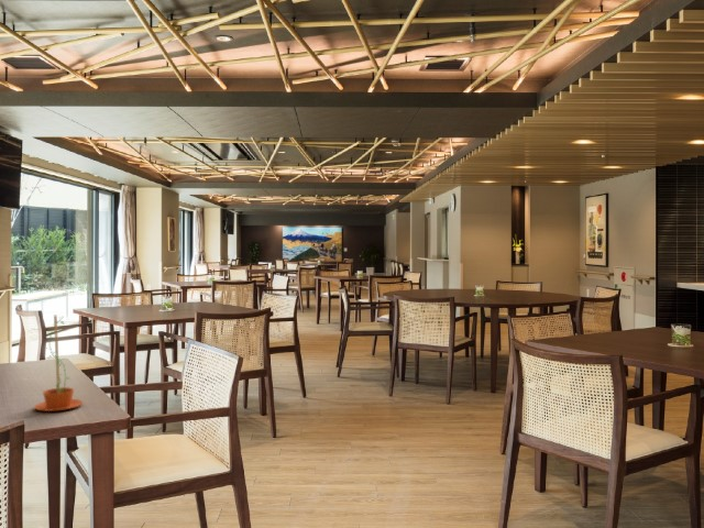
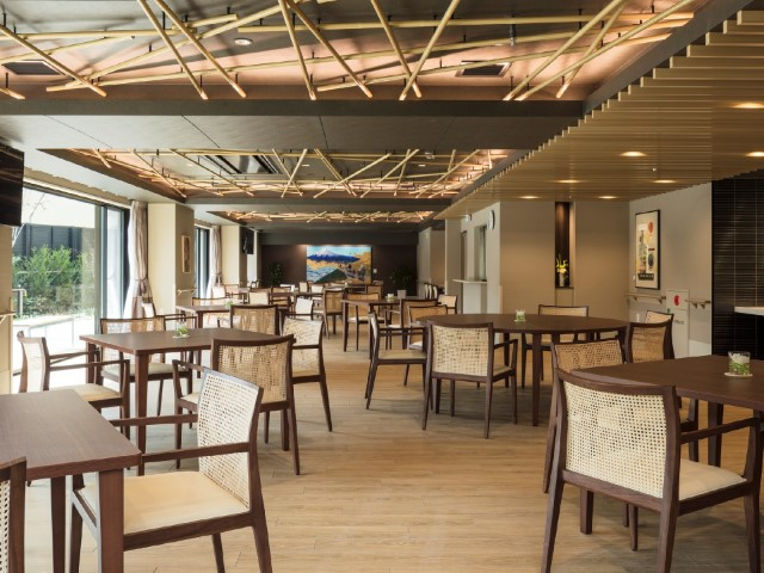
- flower pot [33,315,84,413]
